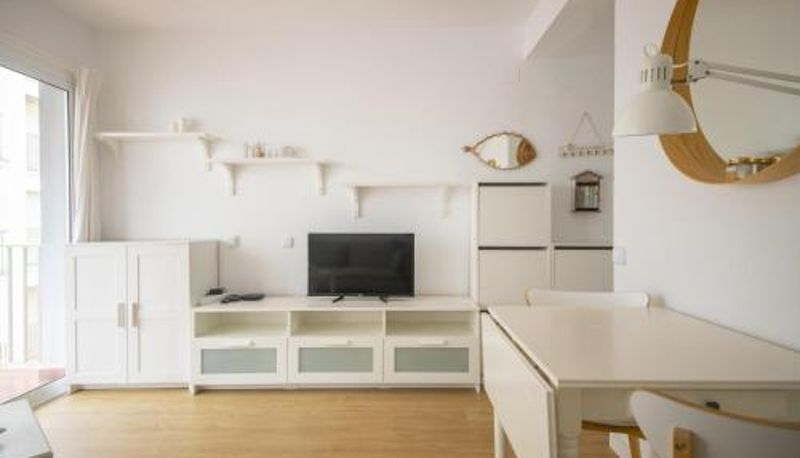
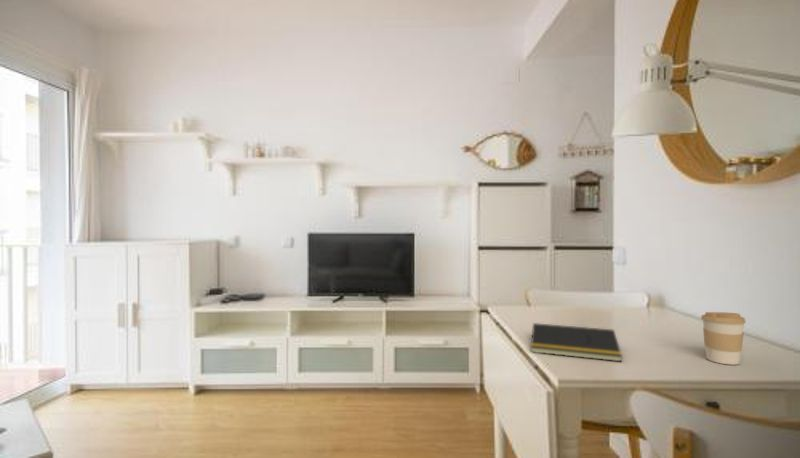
+ coffee cup [700,311,747,366]
+ notepad [530,322,623,362]
